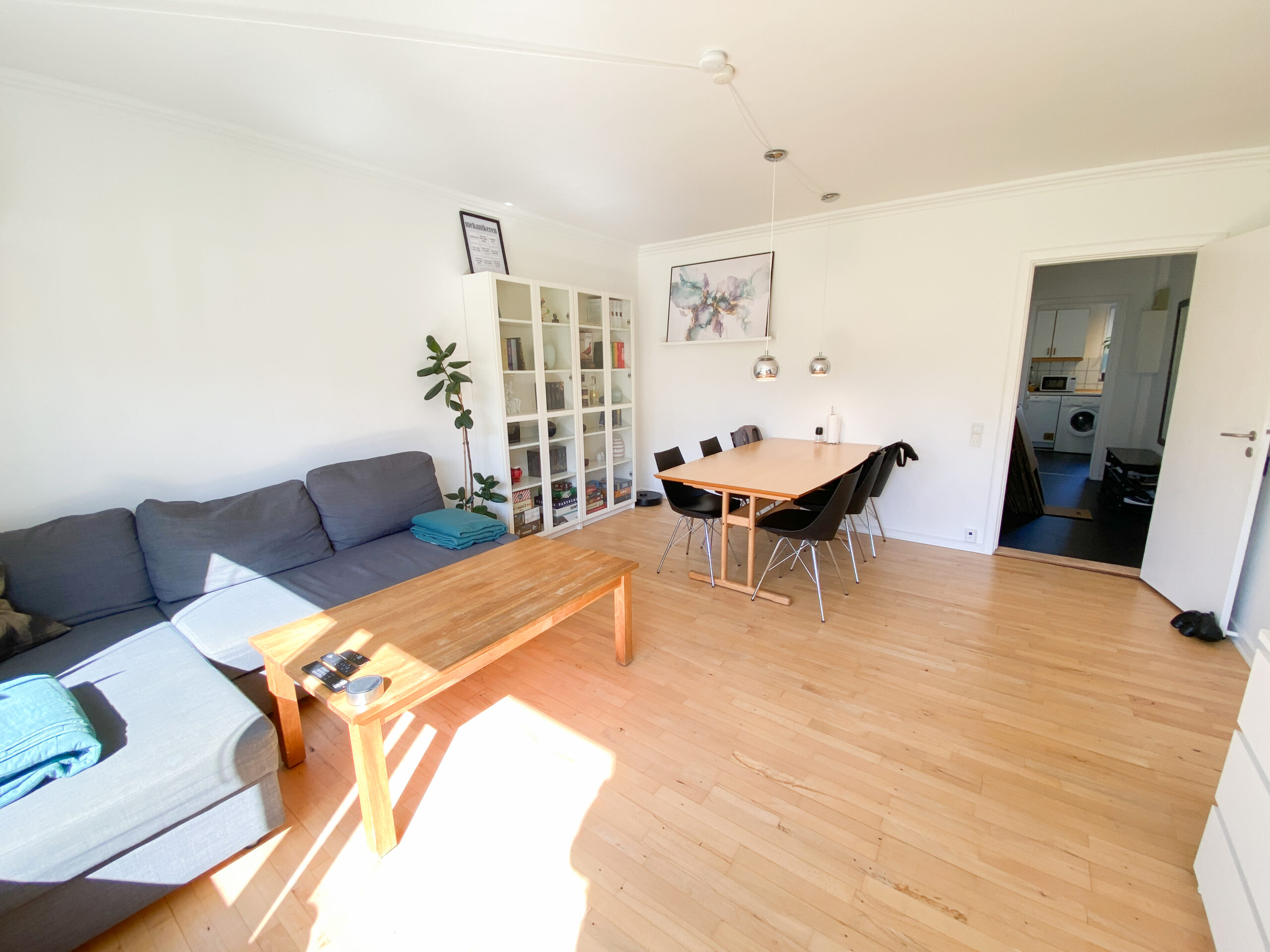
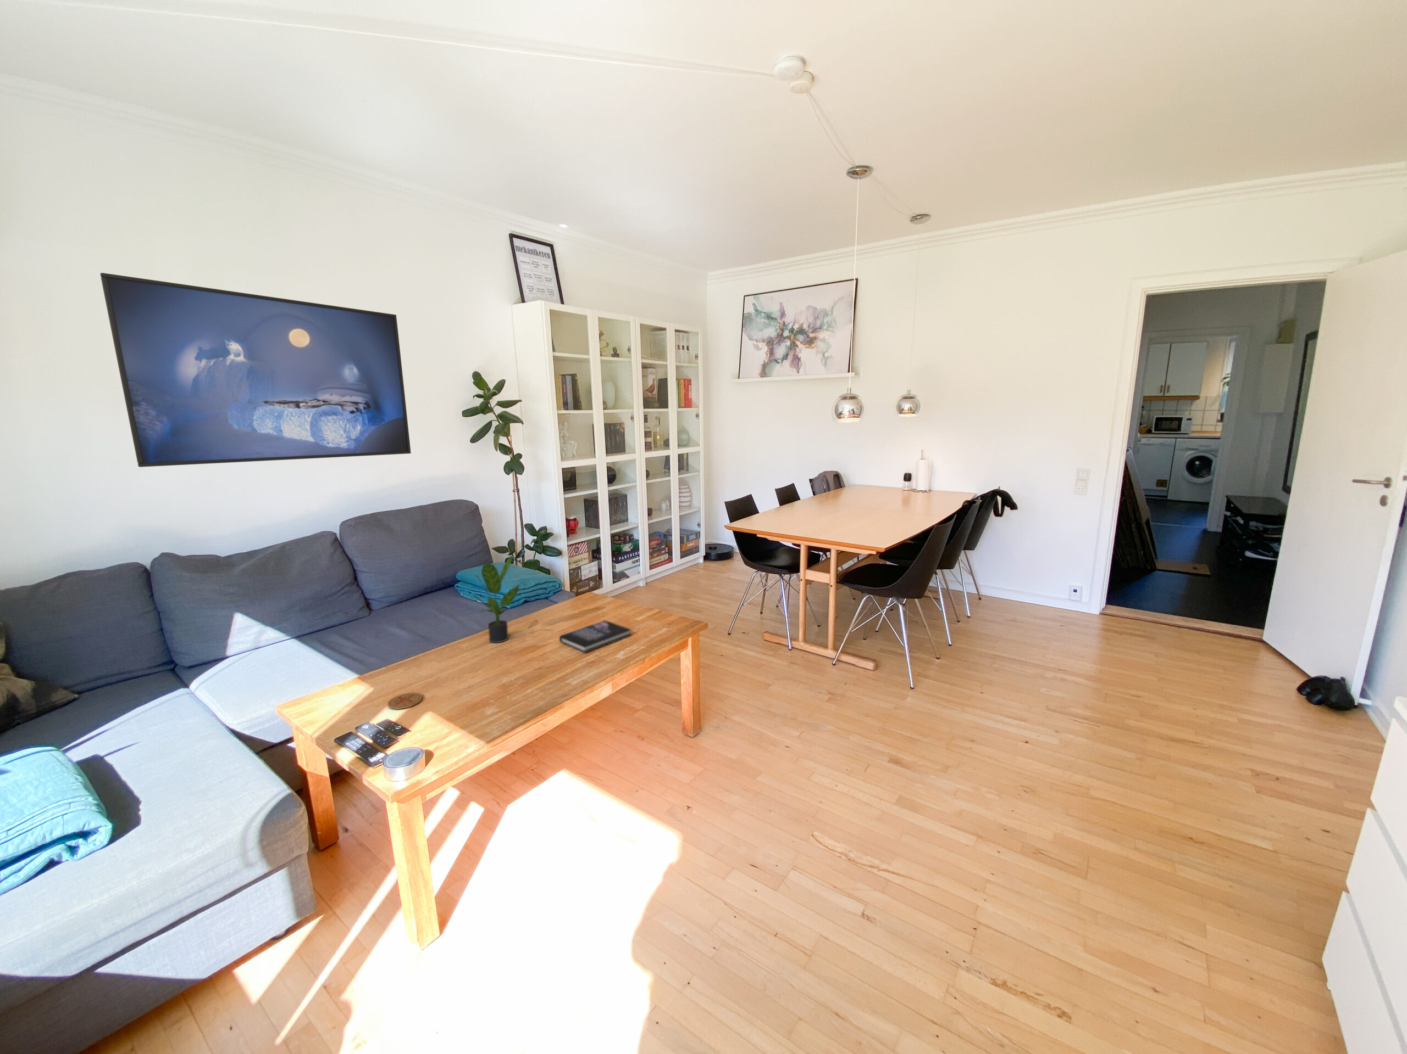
+ coaster [387,692,422,710]
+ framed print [100,272,412,467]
+ book [559,620,633,653]
+ potted plant [471,554,521,643]
